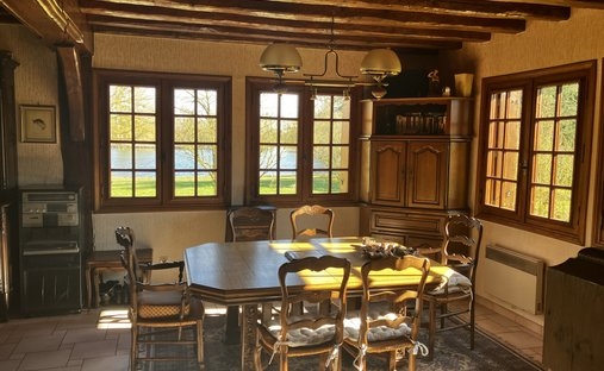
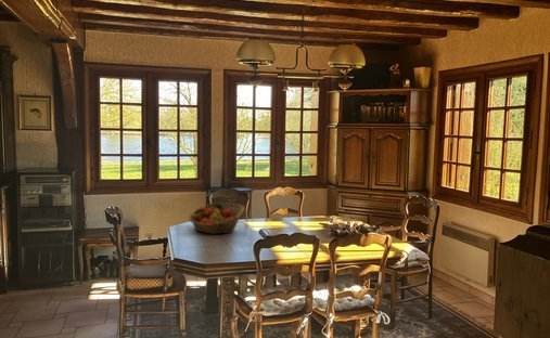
+ fruit basket [188,202,245,235]
